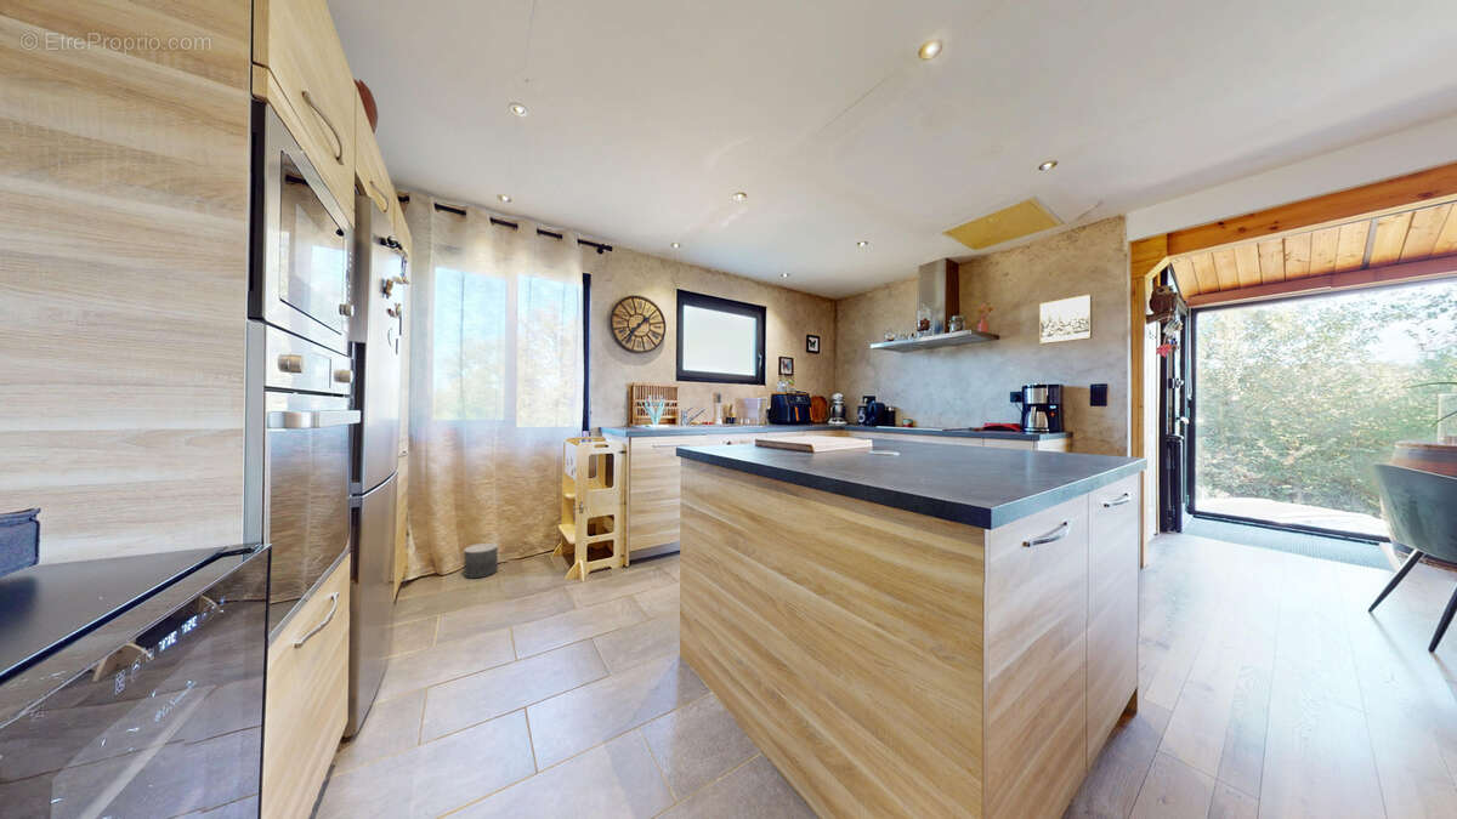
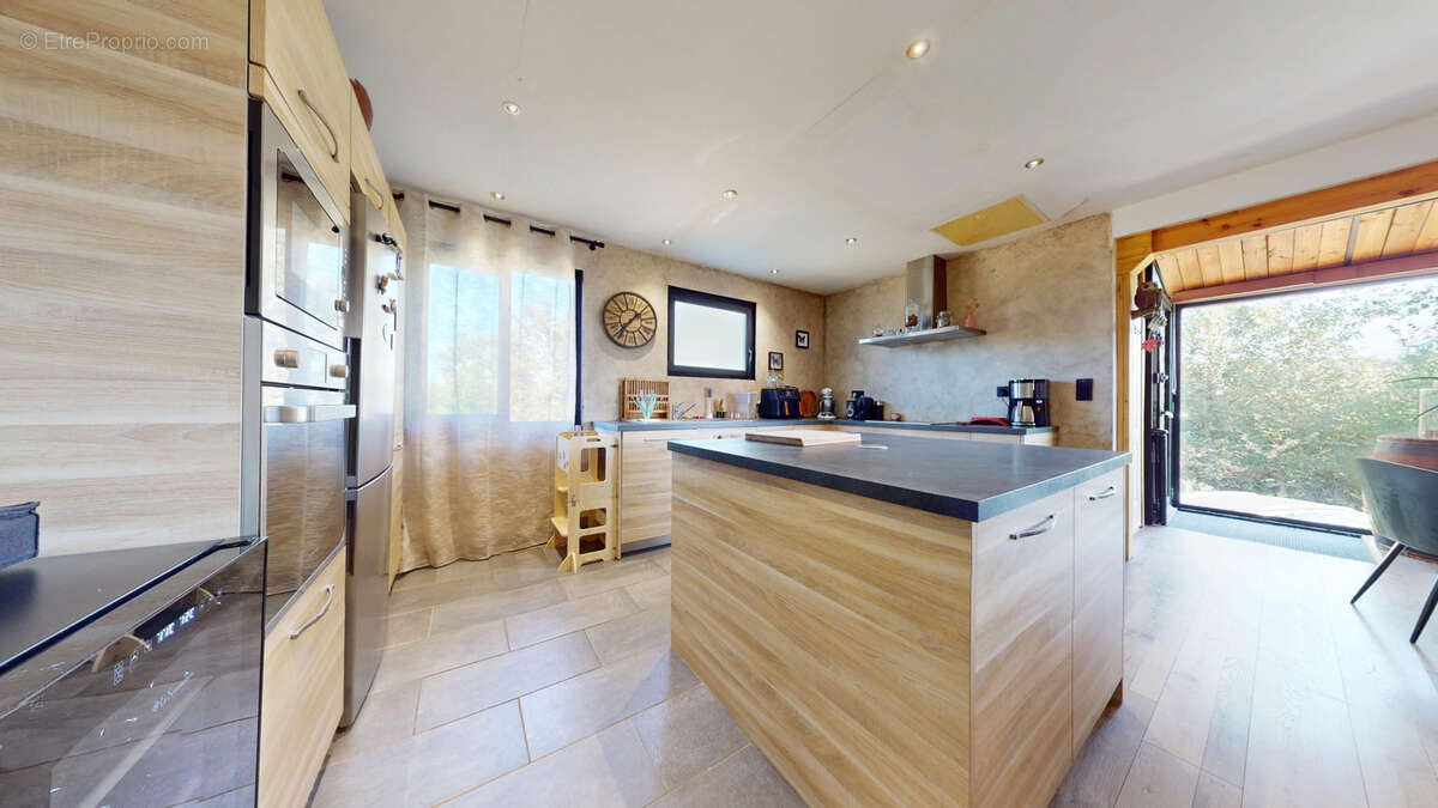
- wall art [1038,294,1093,345]
- planter [463,542,499,580]
